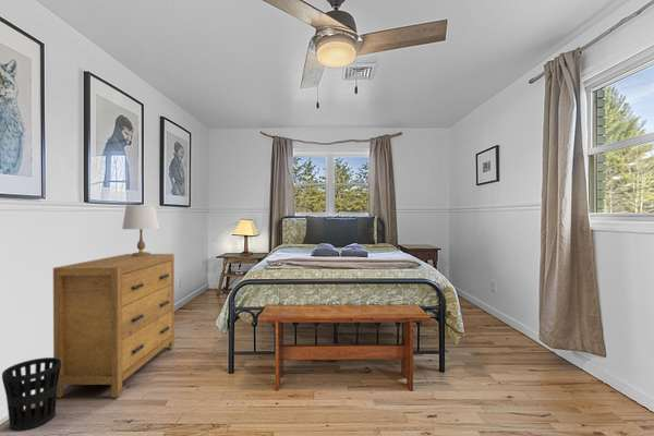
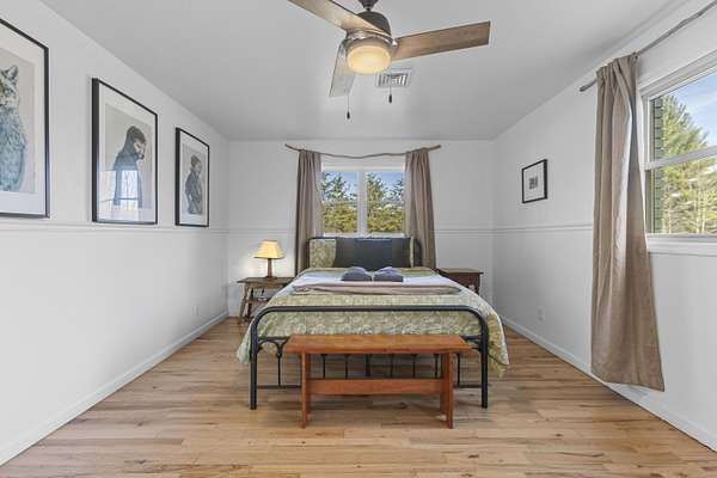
- table lamp [121,205,160,257]
- dresser [52,253,175,399]
- wastebasket [1,356,61,432]
